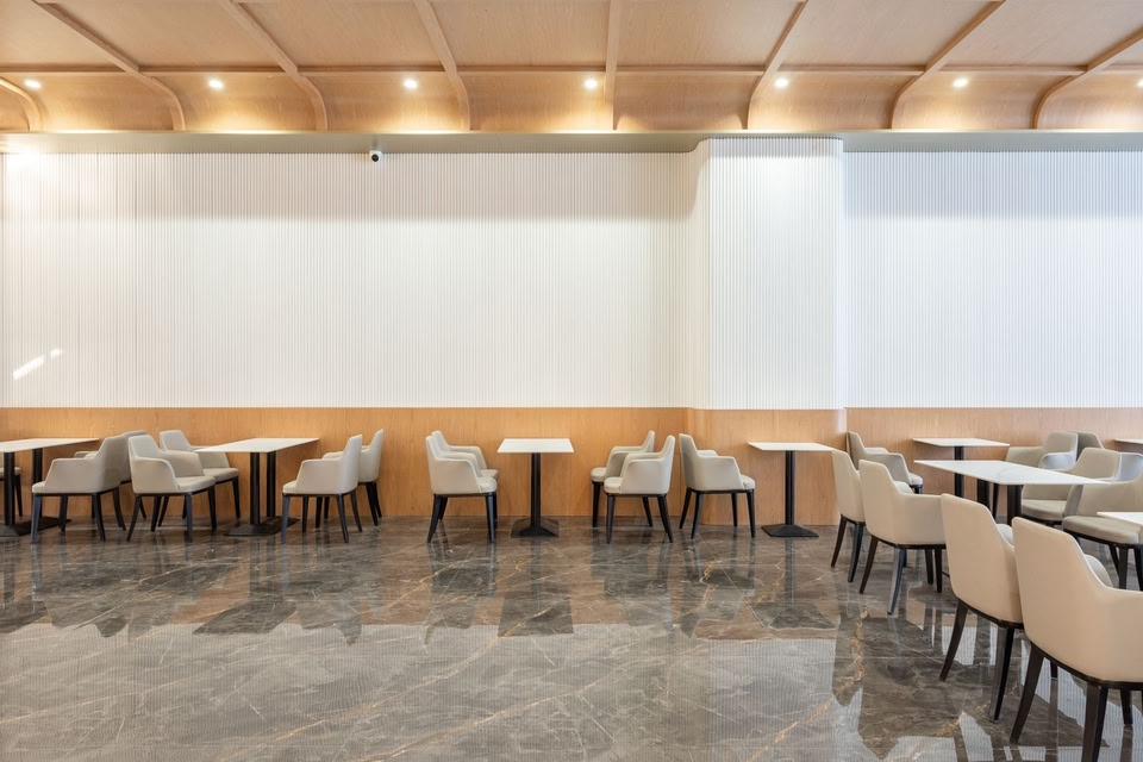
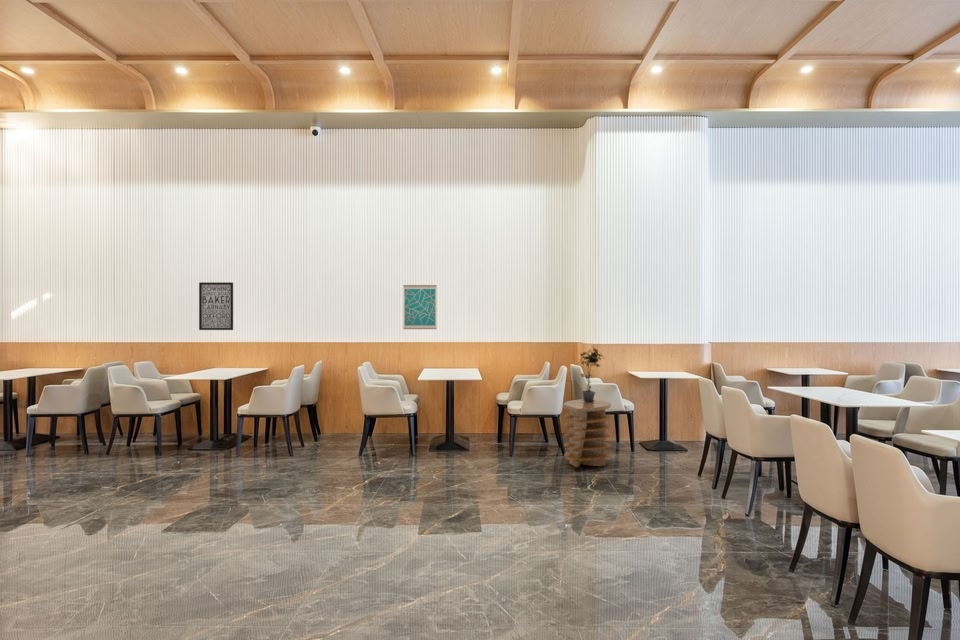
+ potted plant [578,345,605,402]
+ wall art [198,281,234,331]
+ wall art [402,284,438,330]
+ side table [563,398,612,468]
